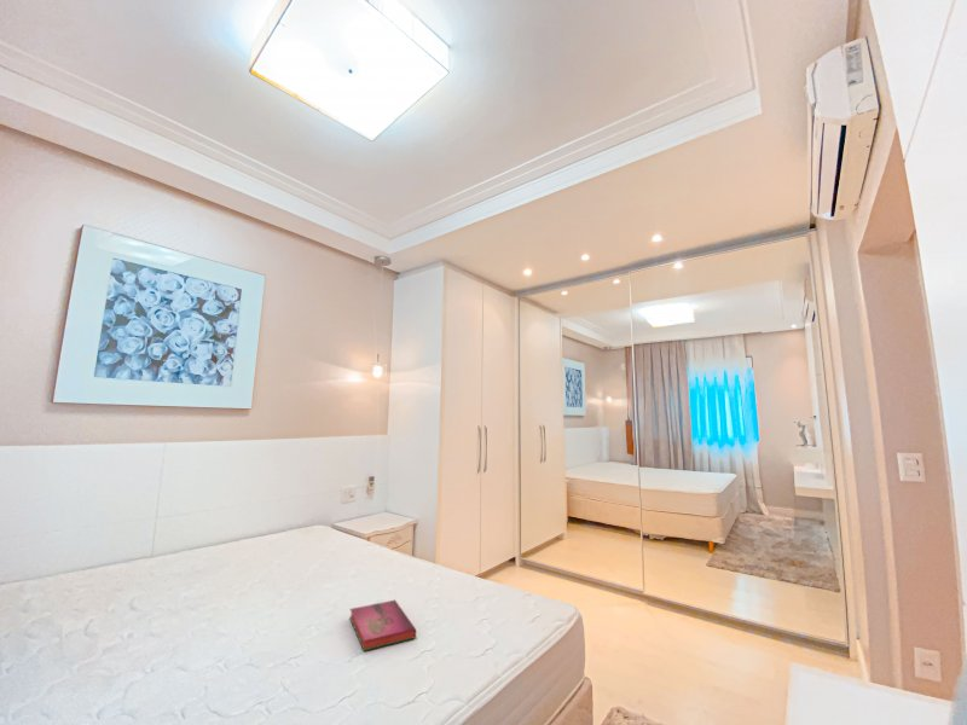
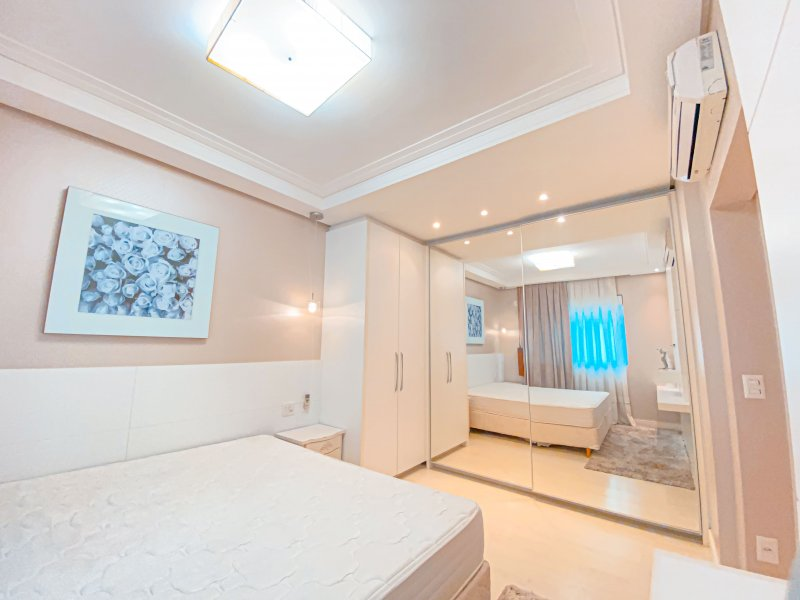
- hardback book [348,598,417,652]
